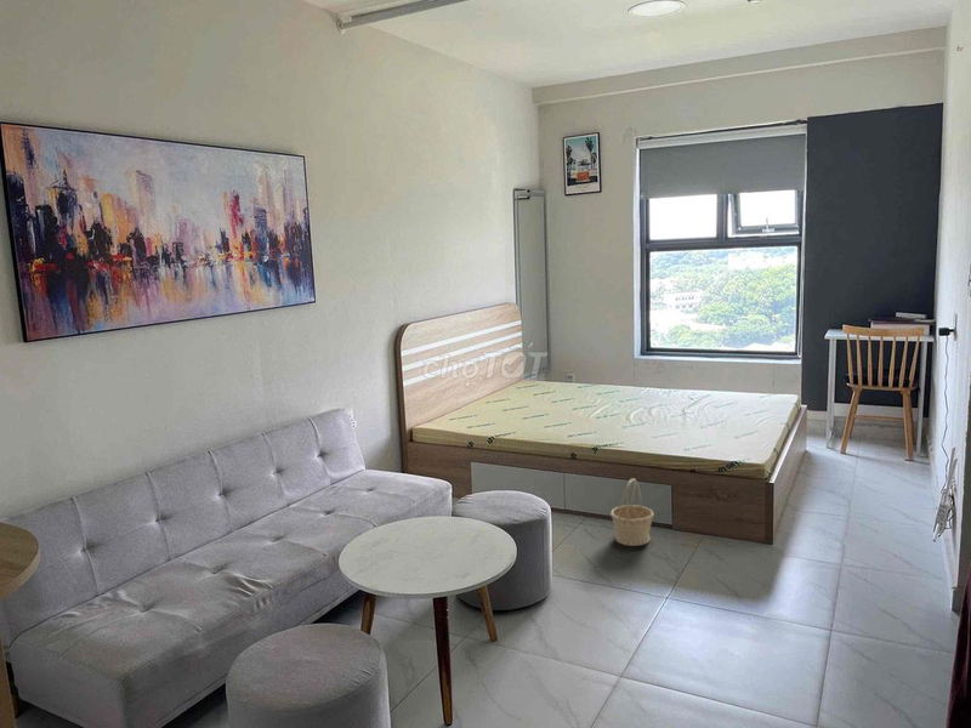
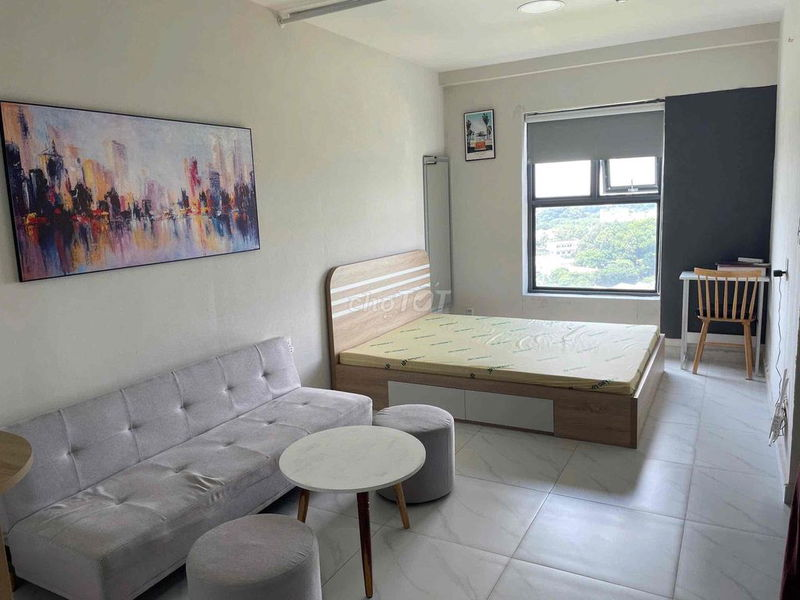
- basket [609,478,655,547]
